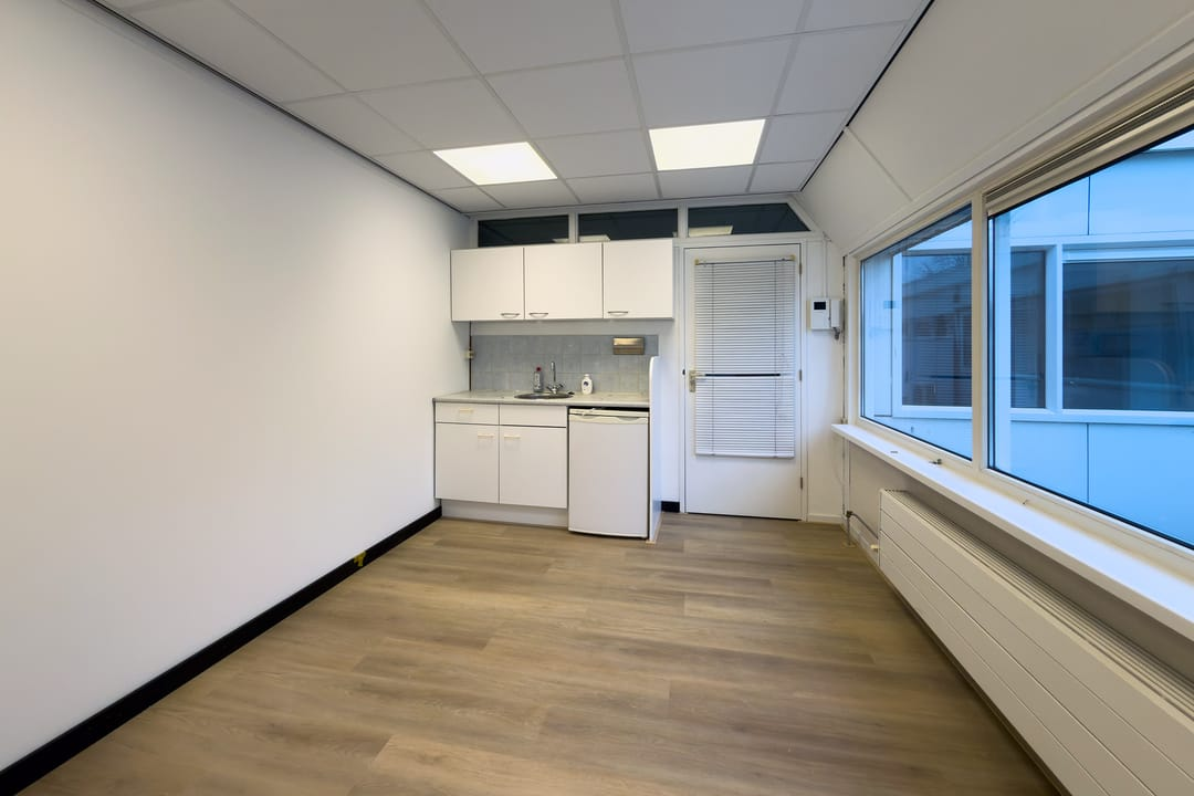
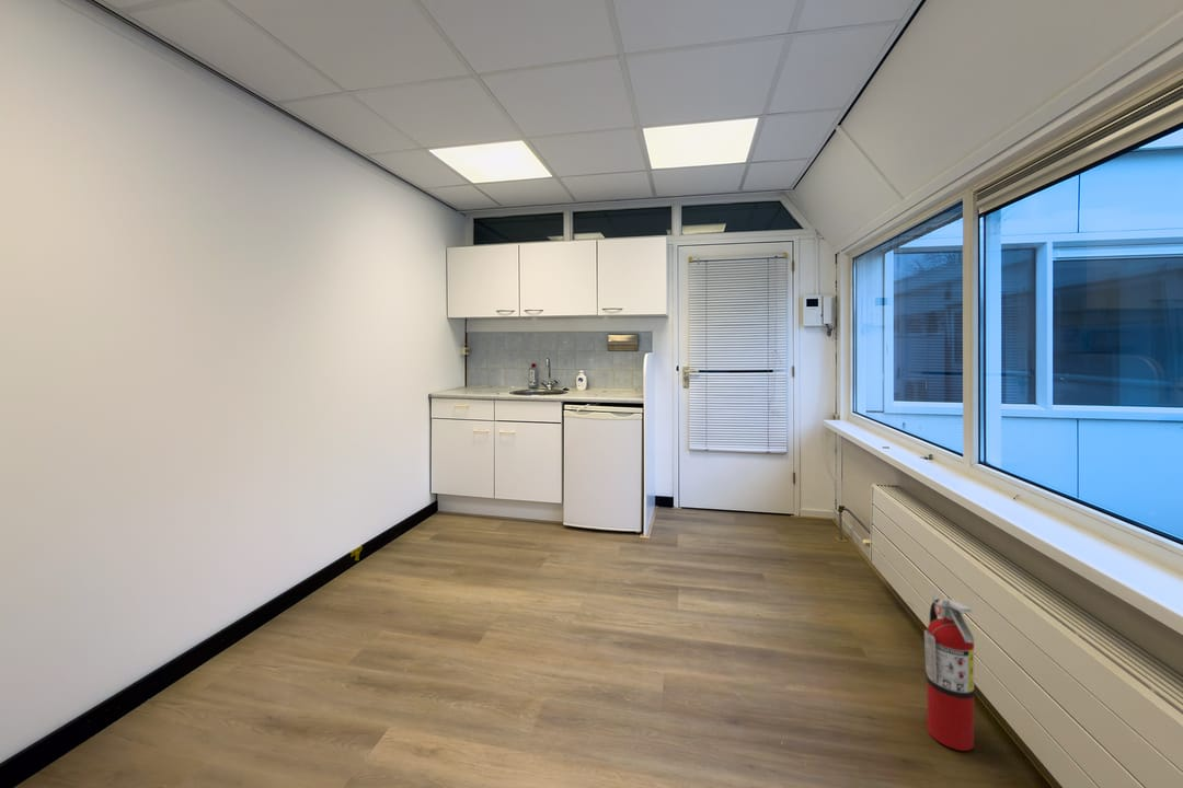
+ fire extinguisher [923,591,976,752]
